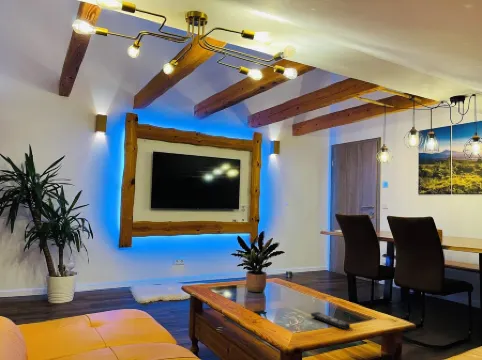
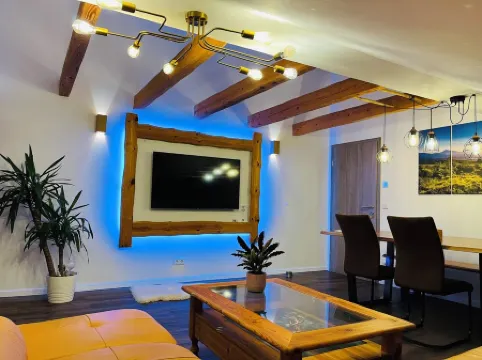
- remote control [310,311,351,330]
